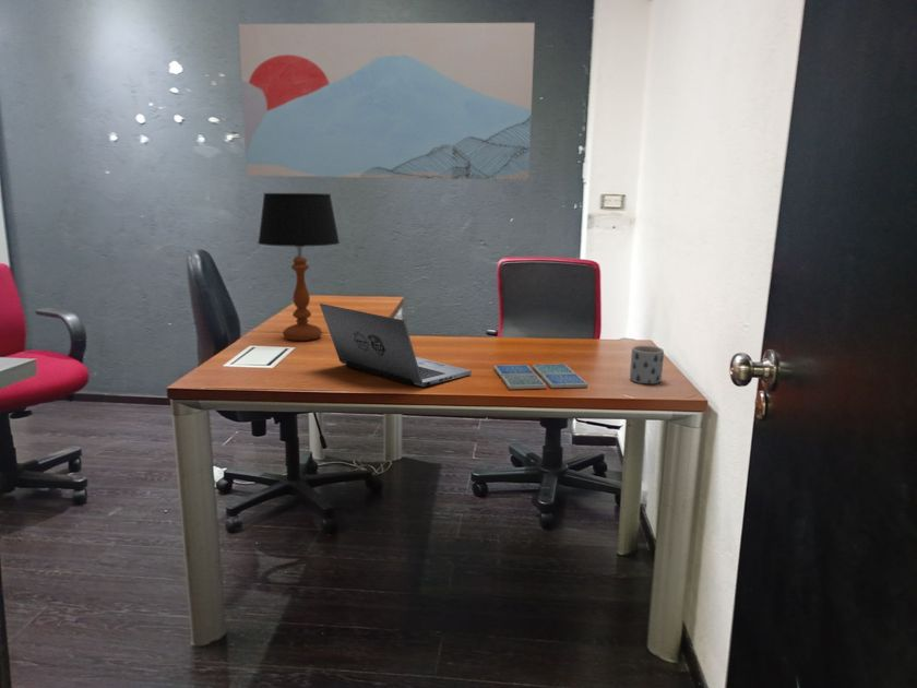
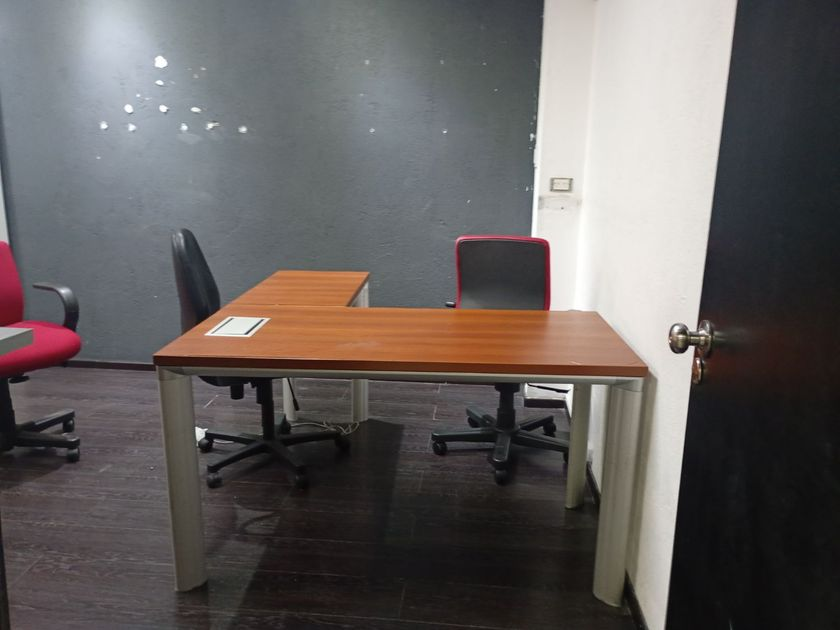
- drink coaster [492,363,588,390]
- laptop [319,303,473,388]
- table lamp [257,192,341,342]
- mug [629,345,665,385]
- wall art [238,22,536,181]
